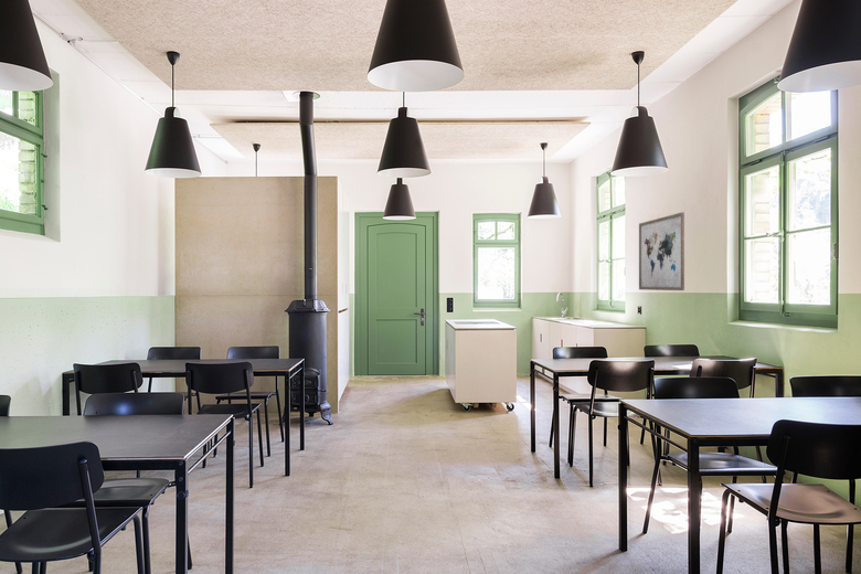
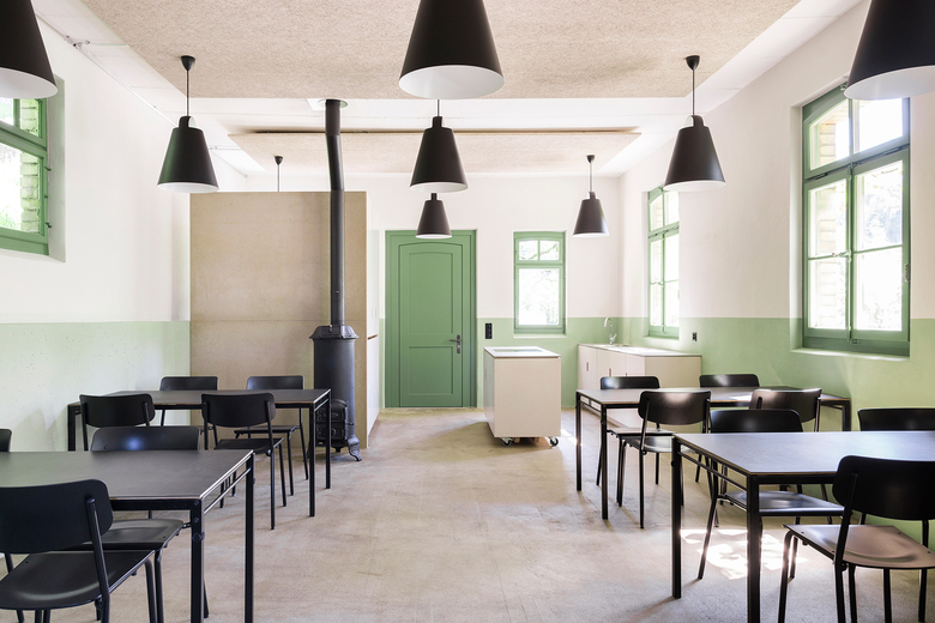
- wall art [638,211,685,291]
